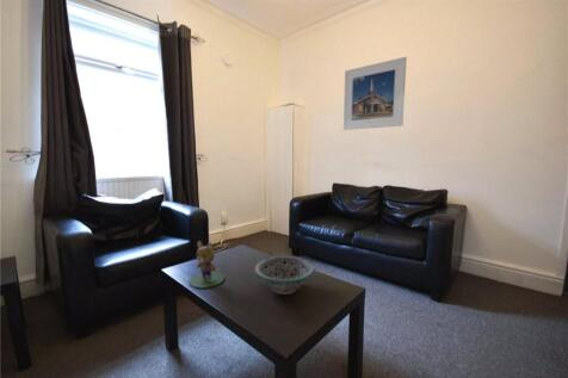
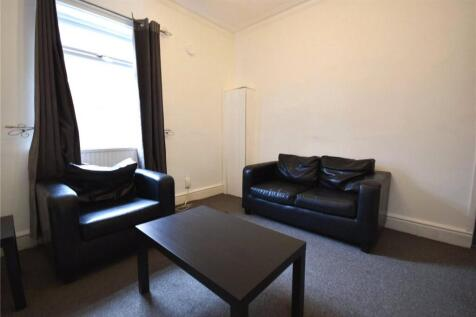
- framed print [342,56,408,131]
- decorative bowl [254,255,315,296]
- teddy bear [189,240,226,290]
